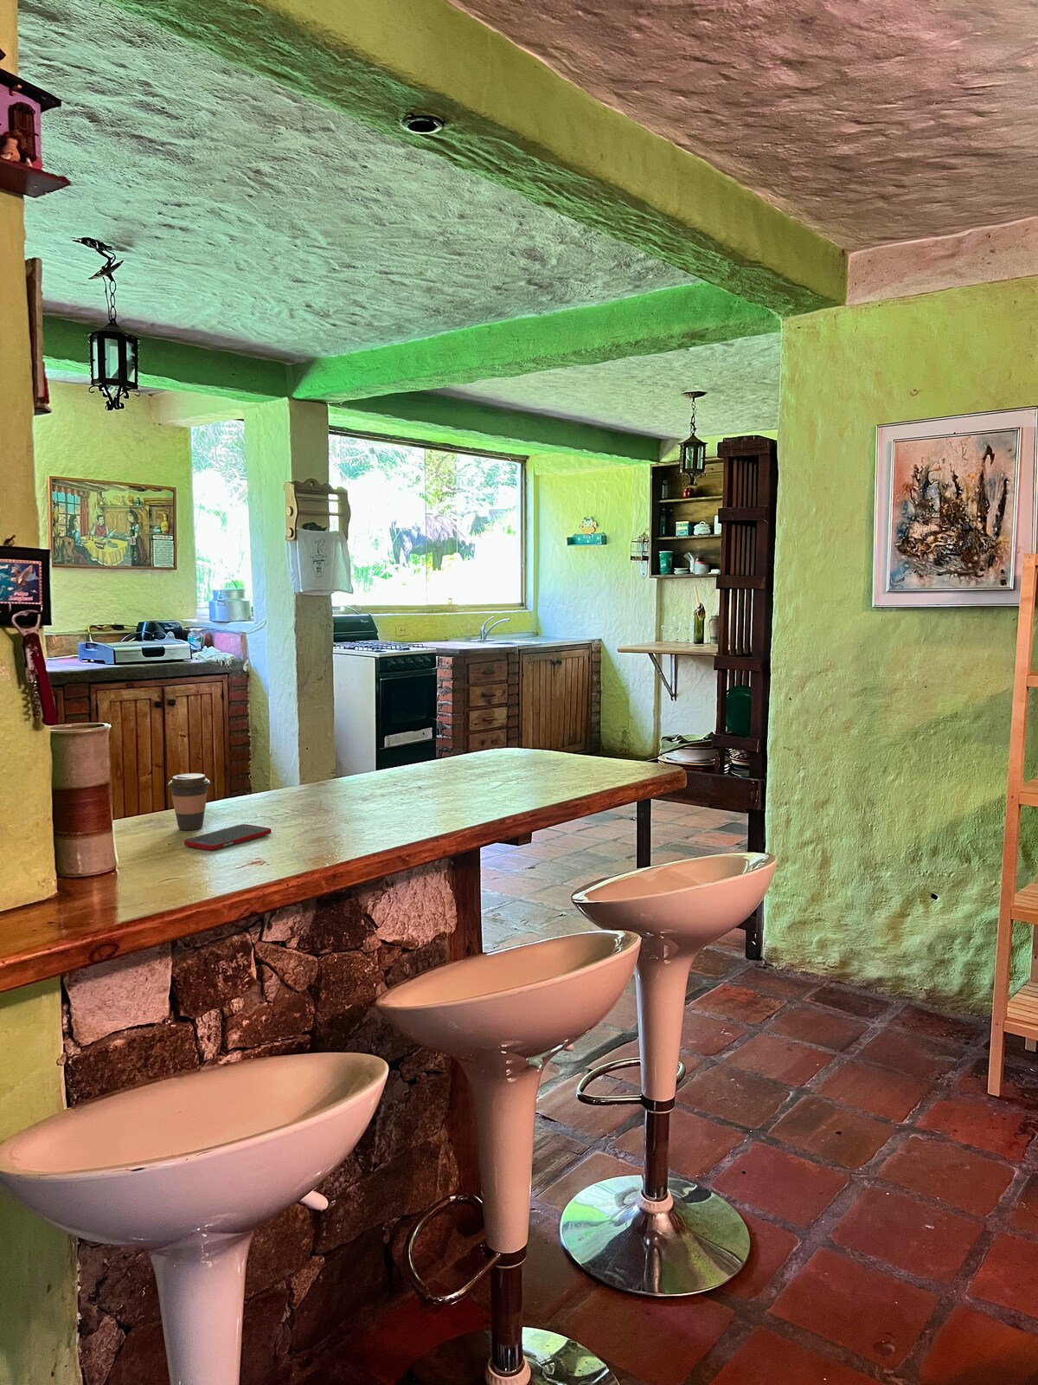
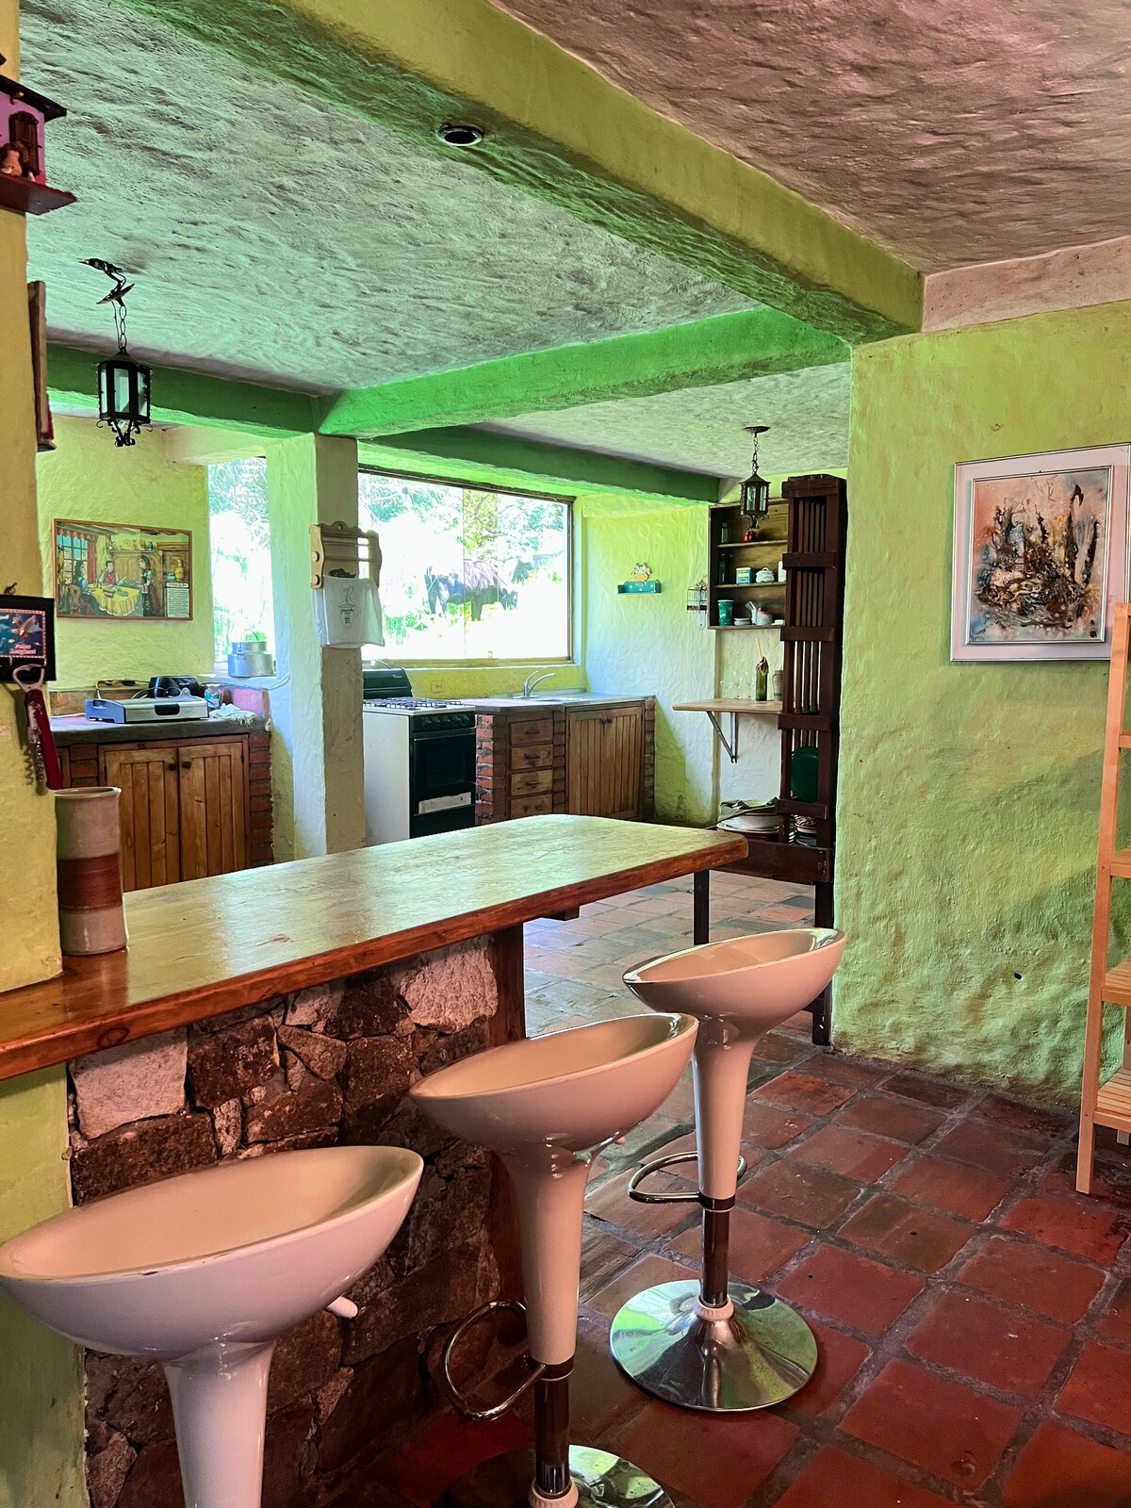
- coffee cup [167,773,212,831]
- cell phone [183,823,273,851]
